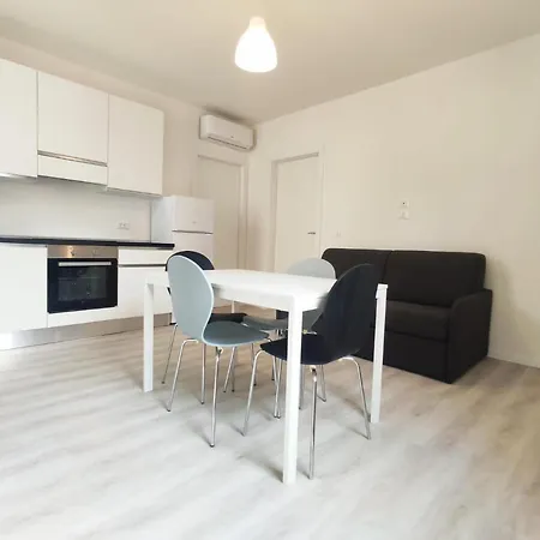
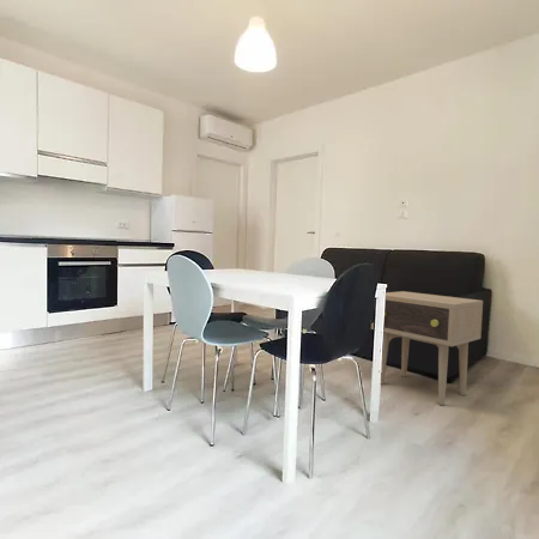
+ side table [370,290,484,406]
